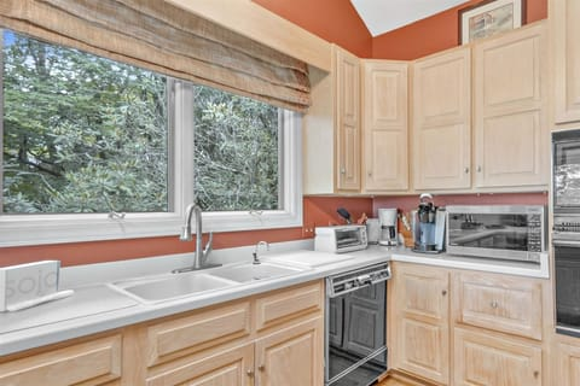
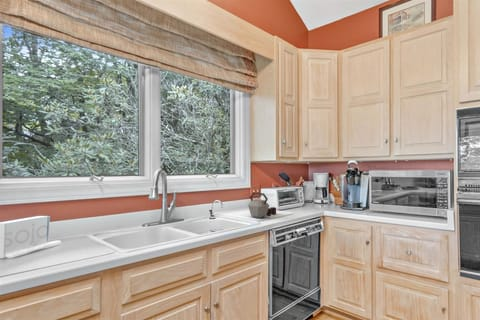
+ kettle [247,191,277,219]
